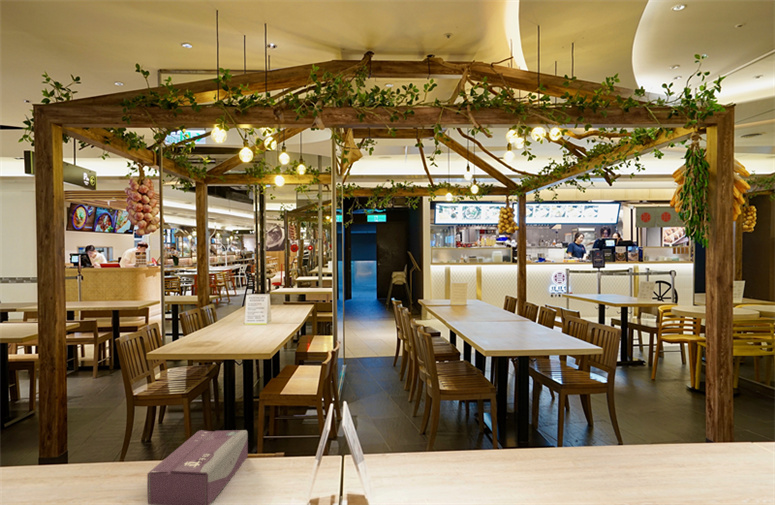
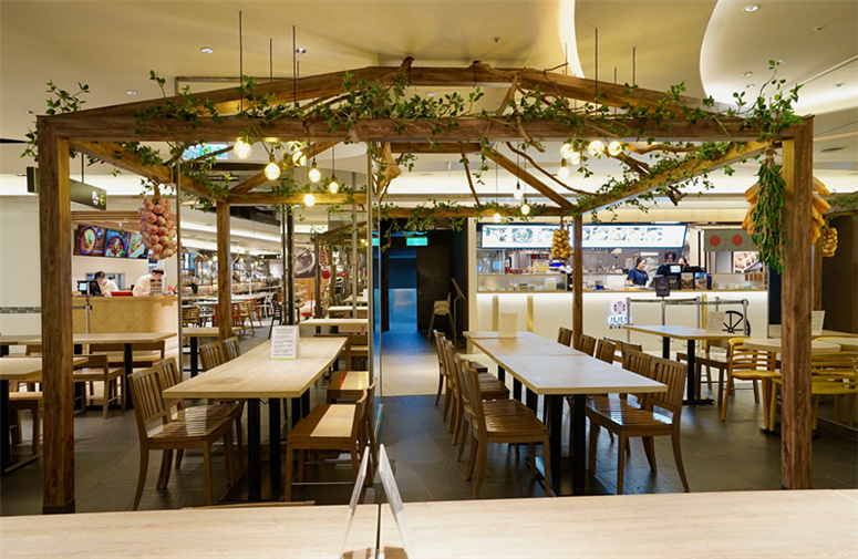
- tissue box [146,429,249,505]
